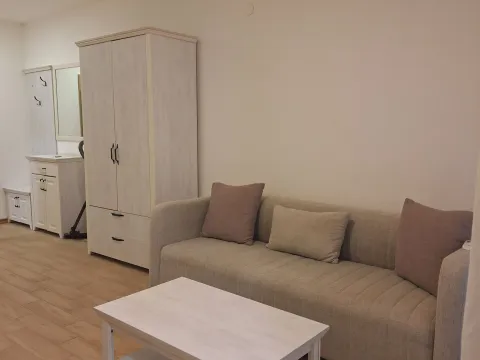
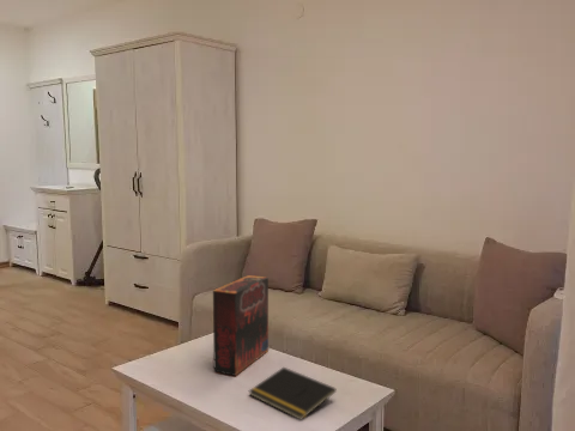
+ notepad [248,366,338,421]
+ board game [212,274,270,377]
